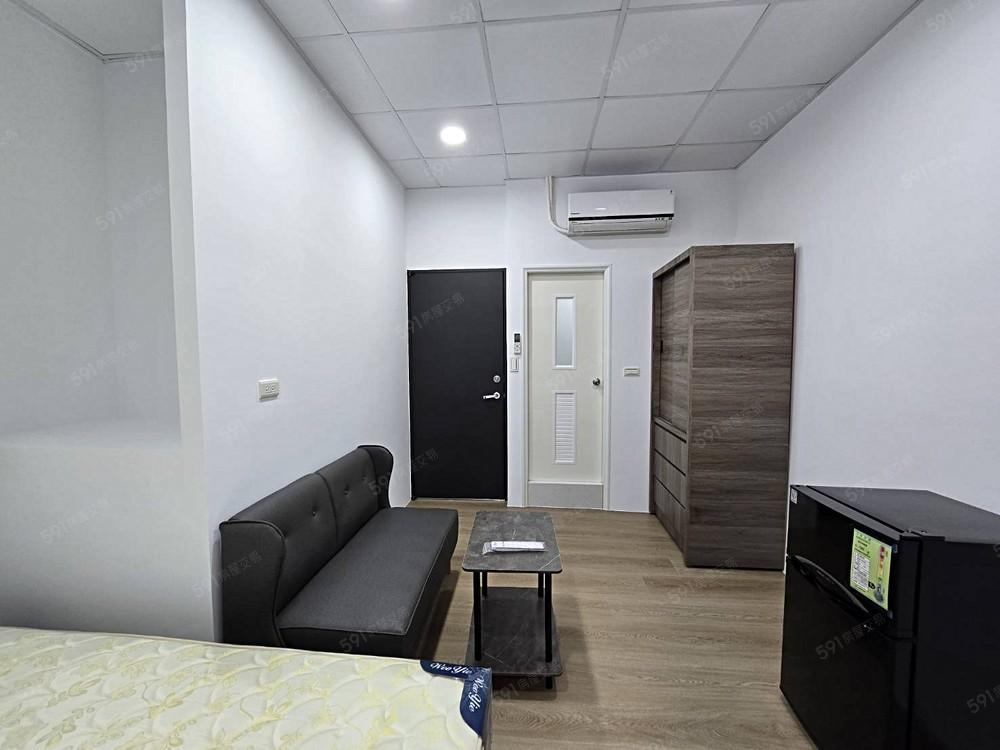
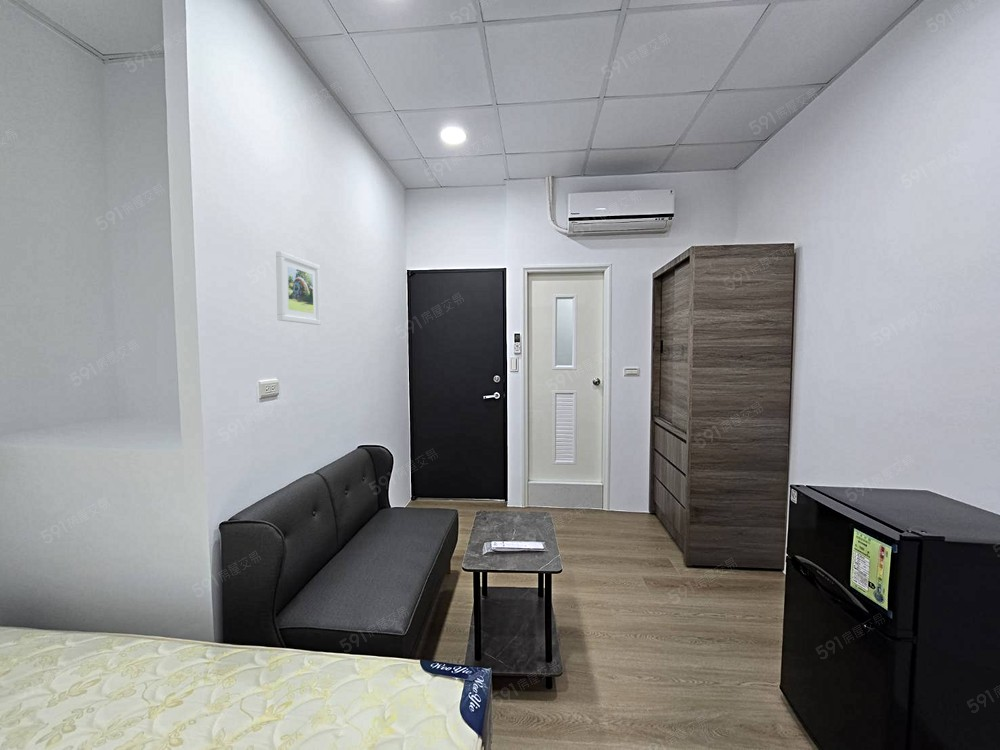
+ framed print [275,250,322,326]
